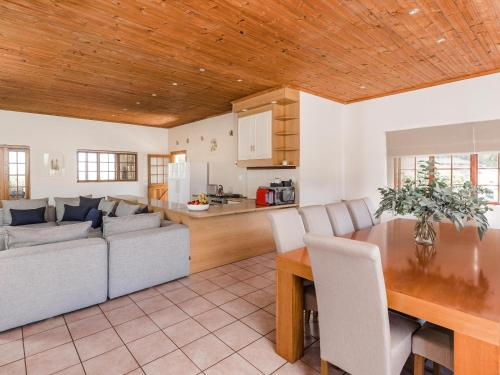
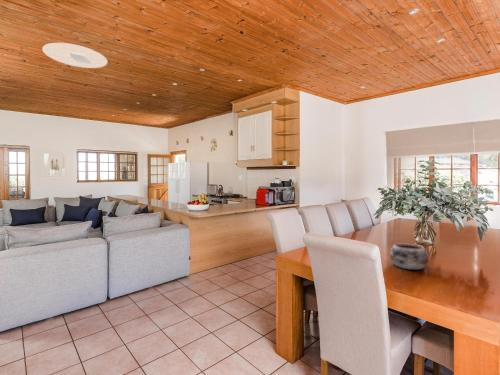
+ decorative bowl [389,243,429,271]
+ ceiling light [41,42,108,69]
